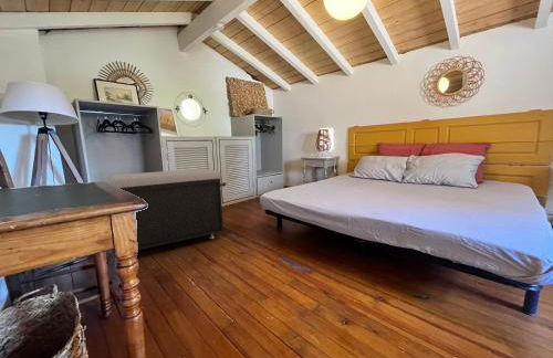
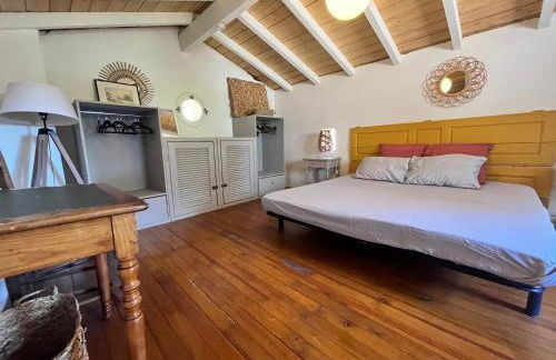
- storage bench [109,168,225,251]
